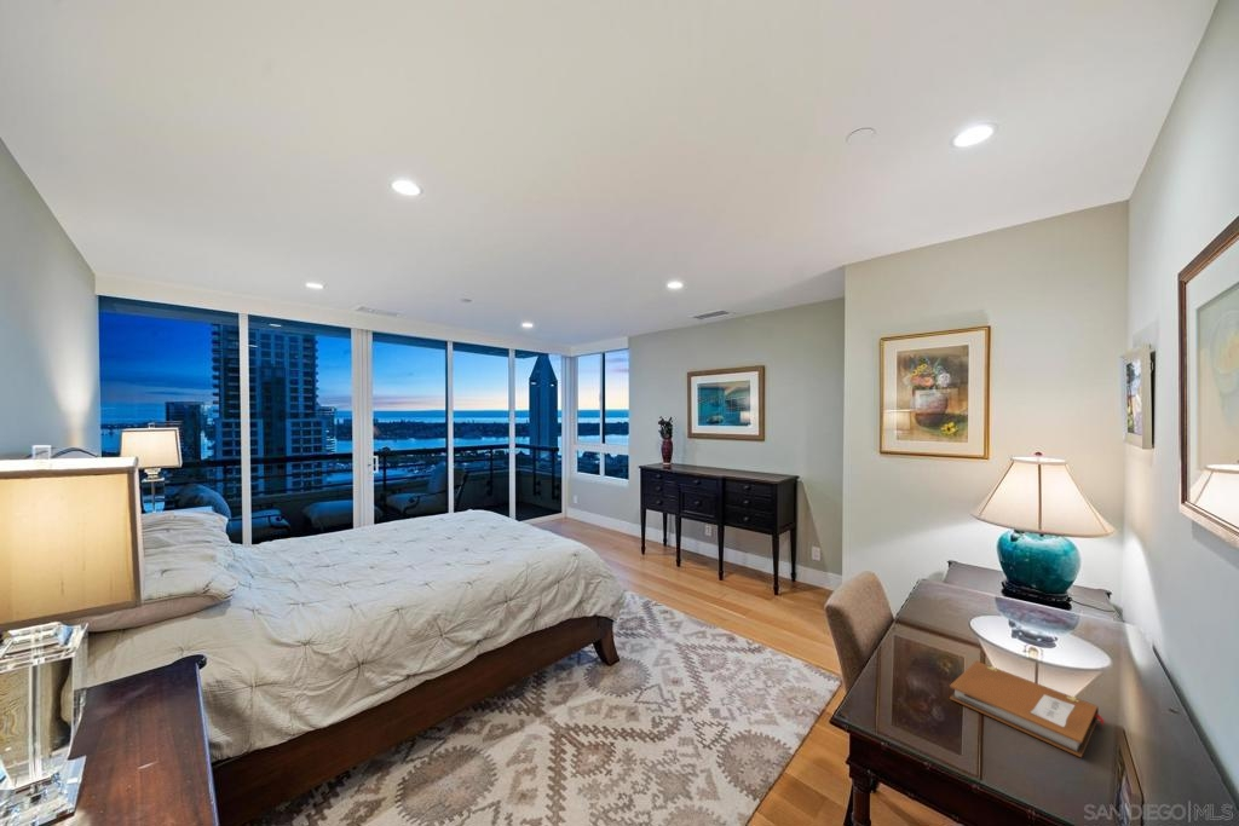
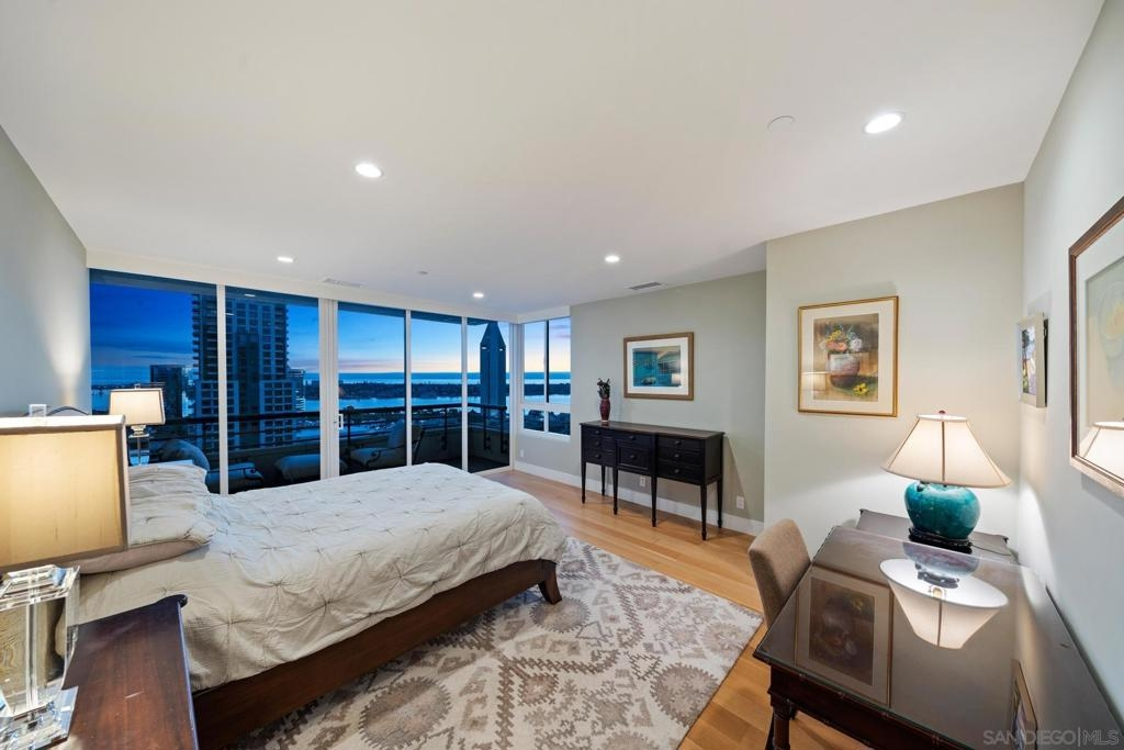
- notebook [949,660,1106,758]
